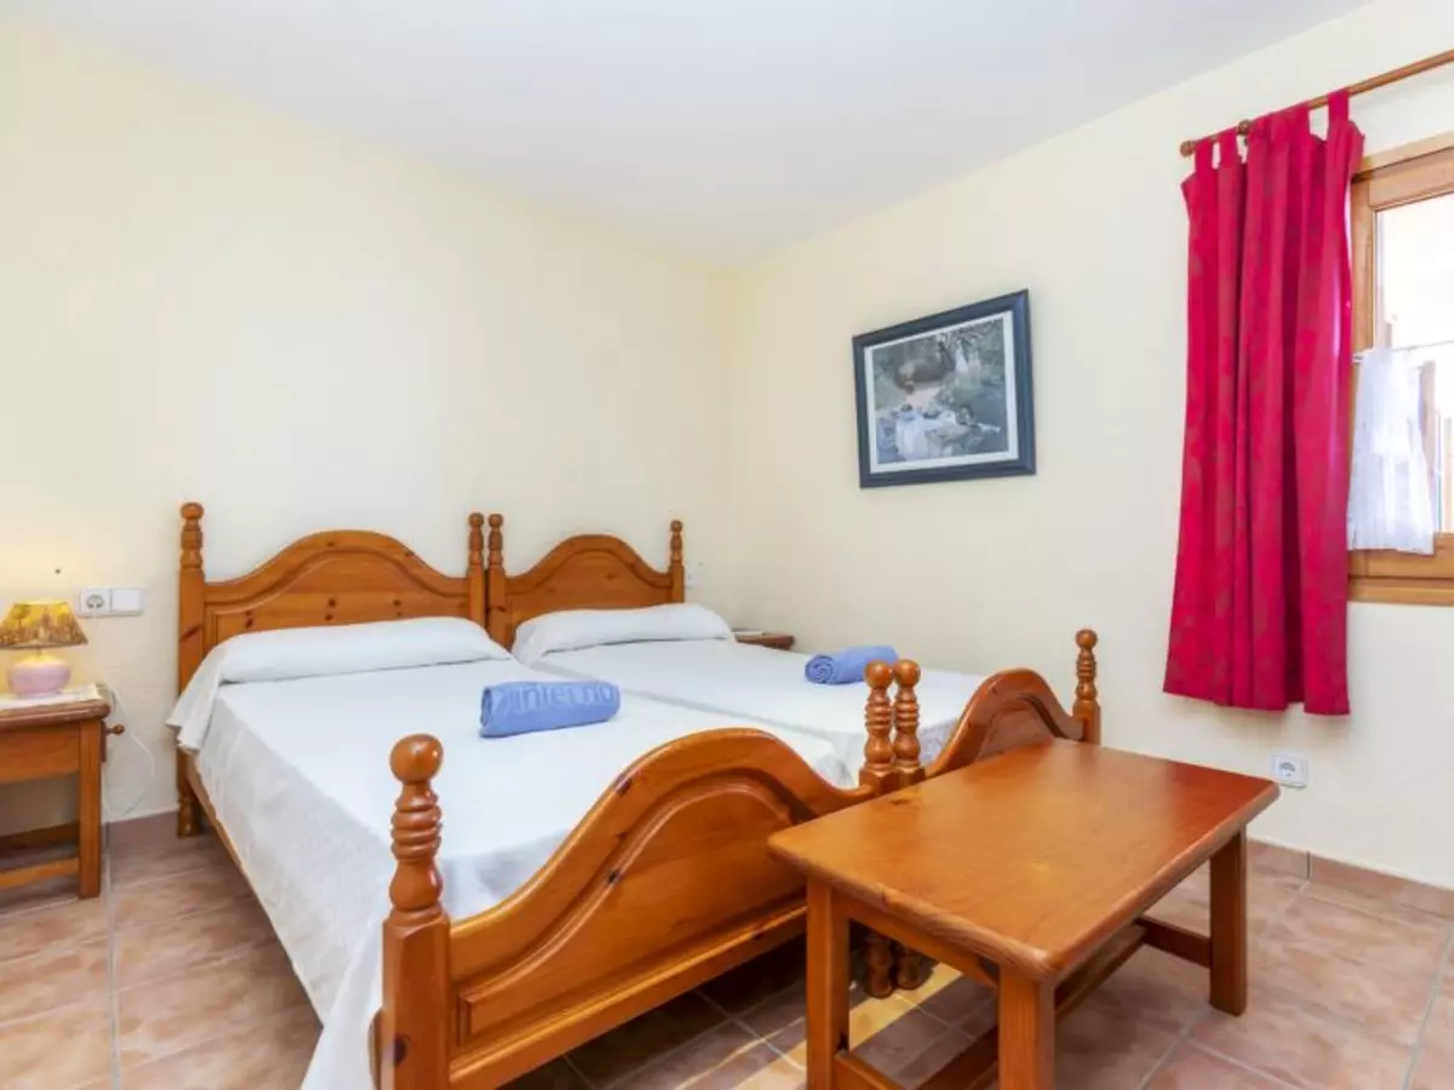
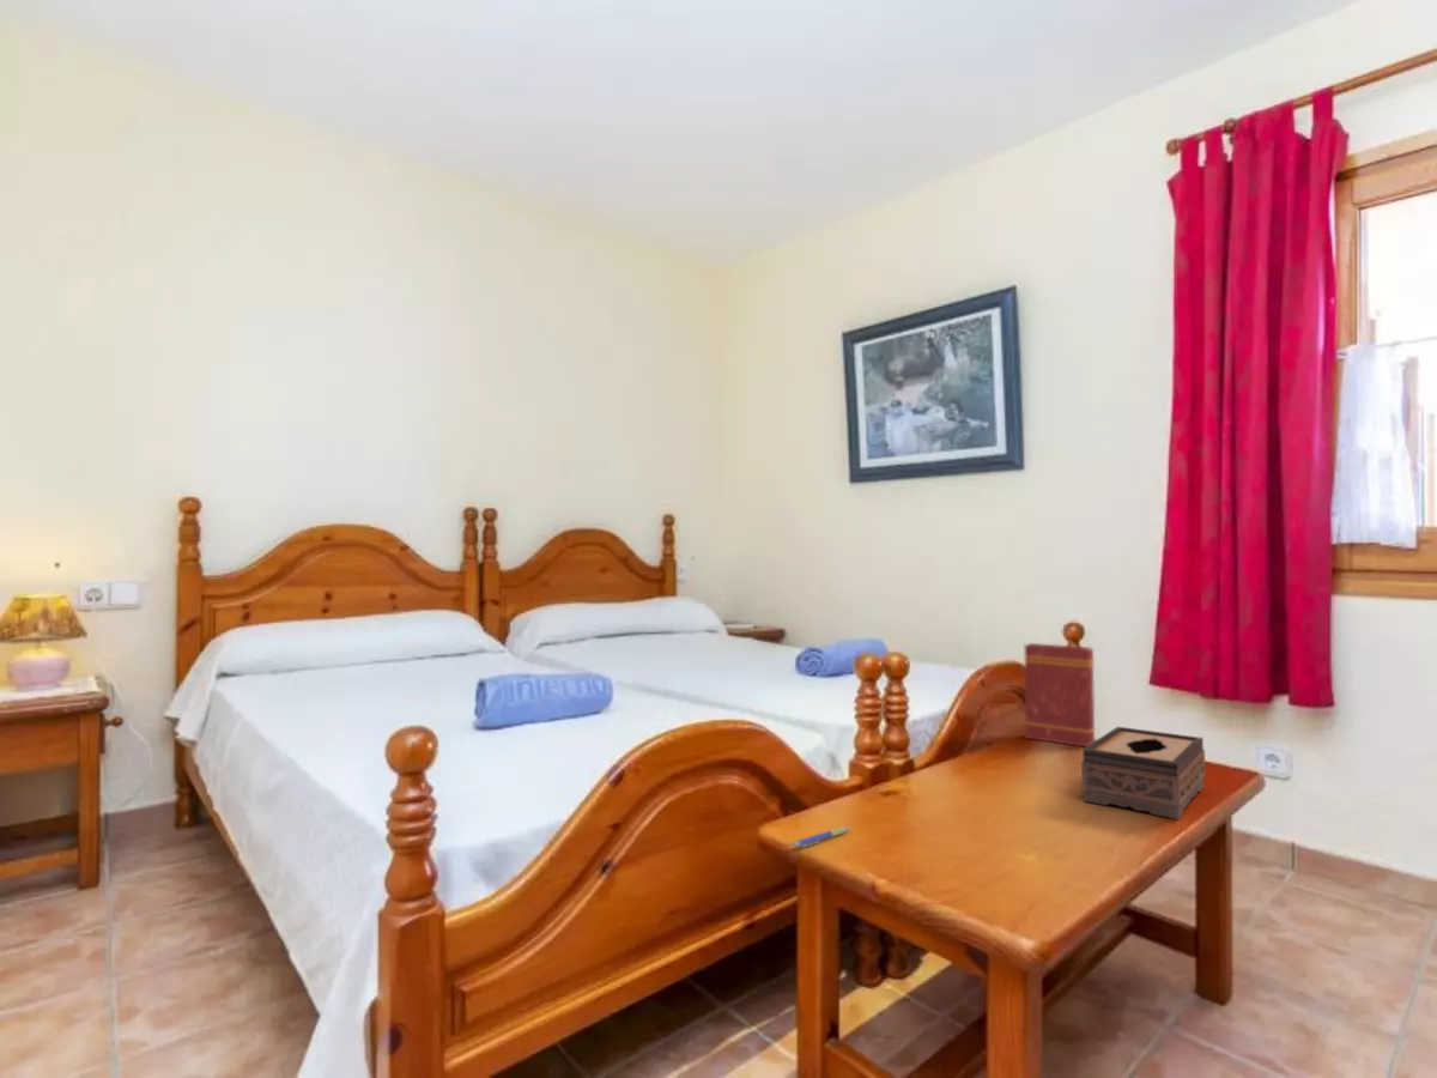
+ pen [792,825,851,848]
+ tissue box [1080,726,1206,820]
+ book [1024,642,1097,747]
